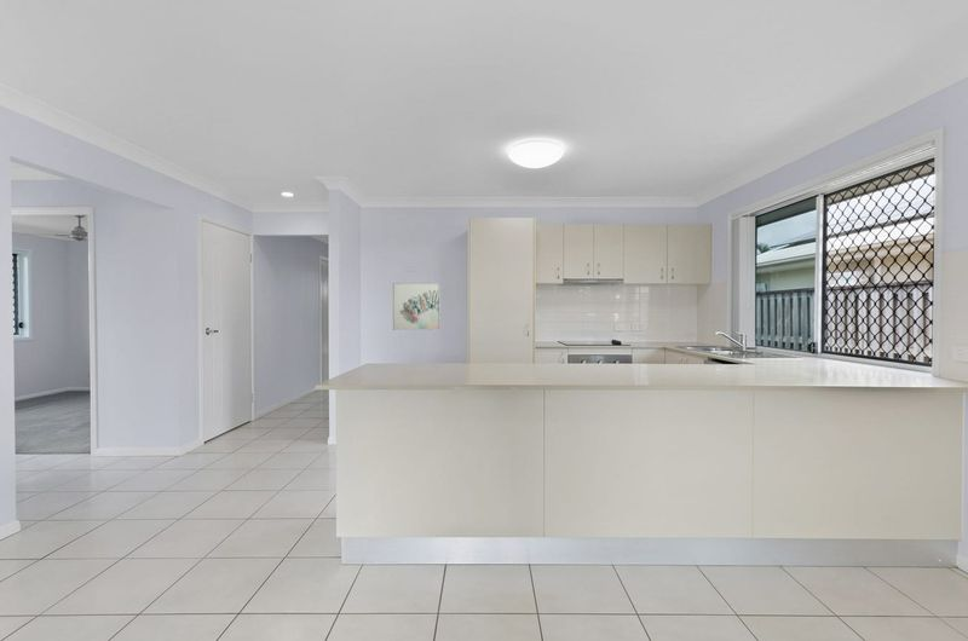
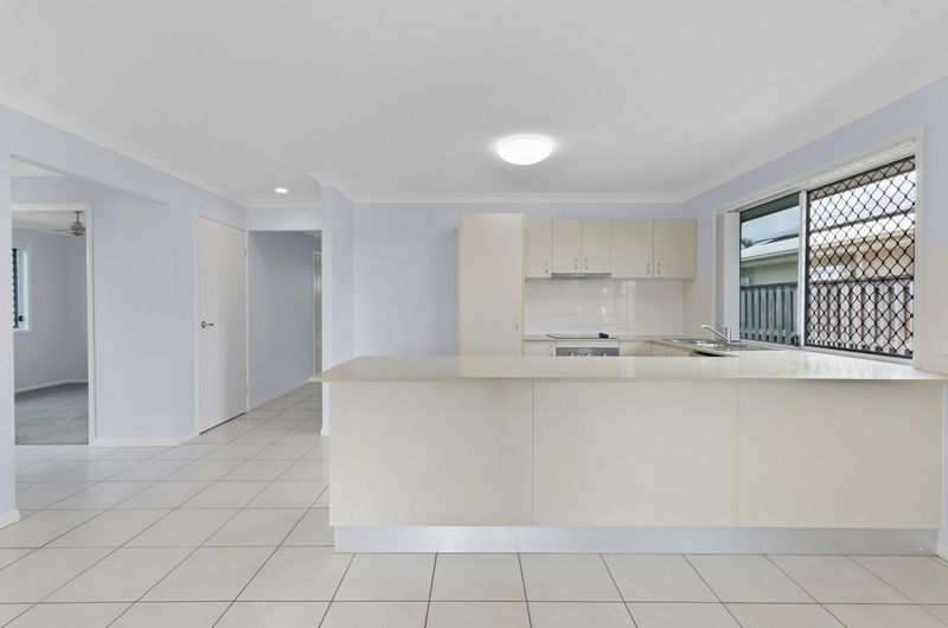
- wall art [391,282,442,331]
